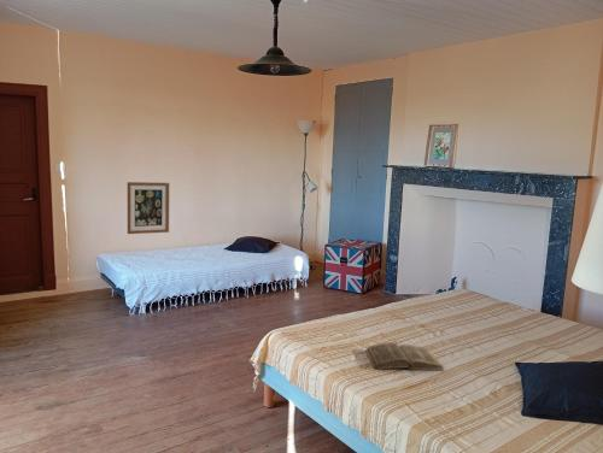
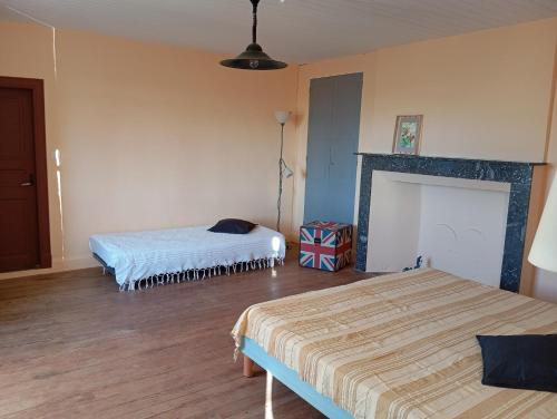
- wall art [127,181,170,235]
- book [364,341,446,371]
